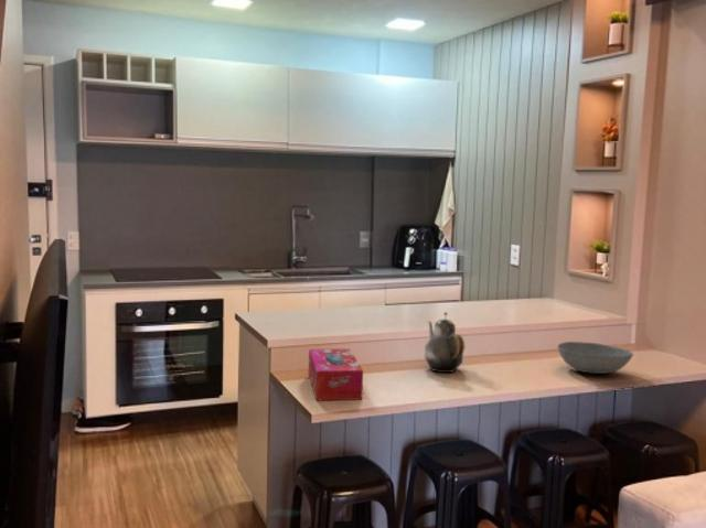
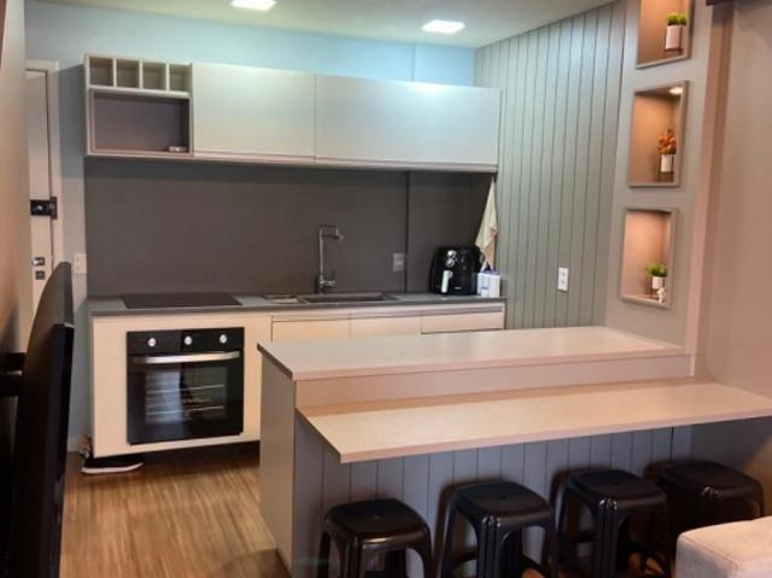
- bowl [556,341,634,375]
- tissue box [308,348,364,401]
- teapot [424,311,467,374]
